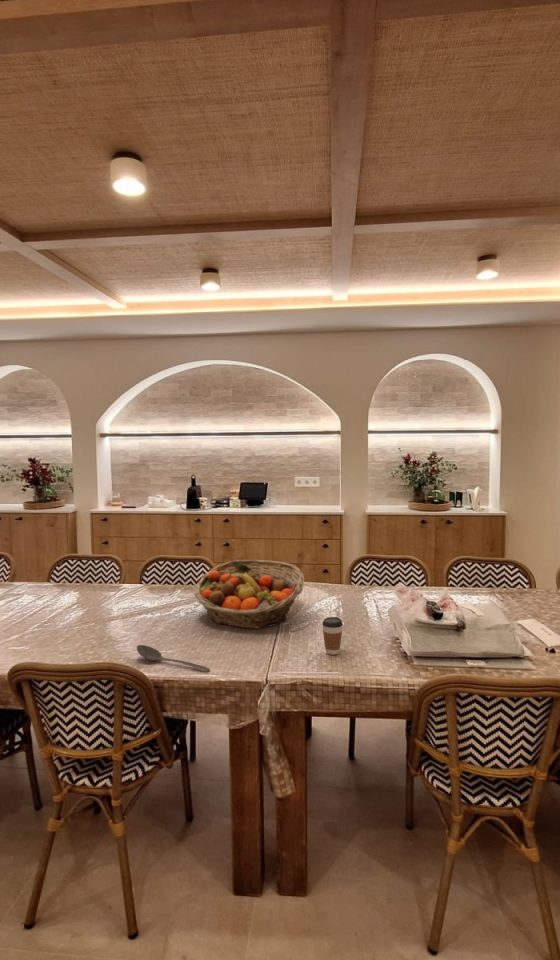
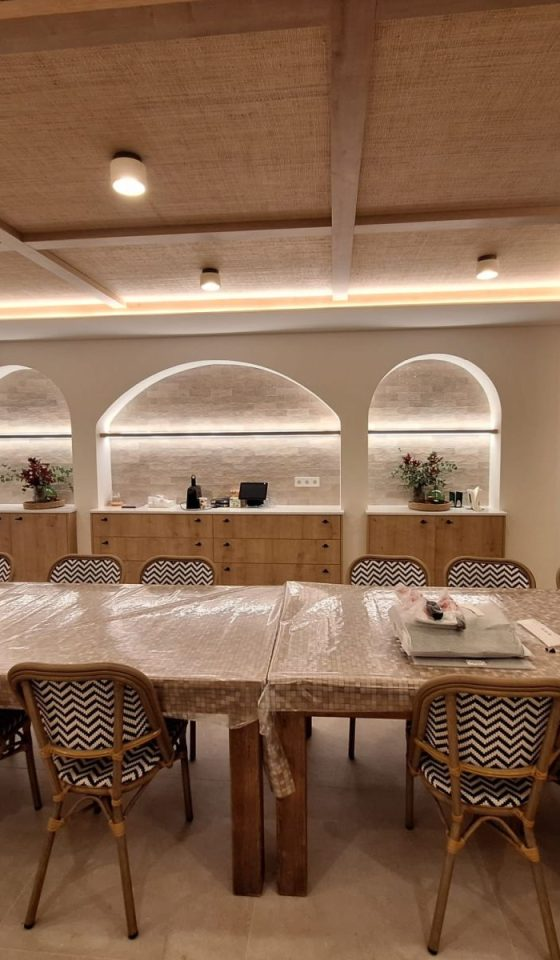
- coffee cup [321,616,344,656]
- stirrer [135,644,211,673]
- fruit basket [193,559,305,629]
